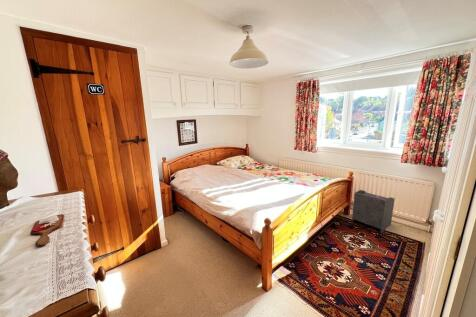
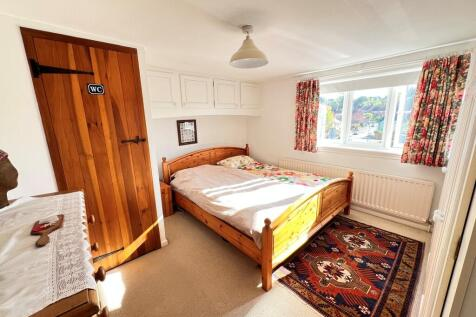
- waste basket [351,189,396,233]
